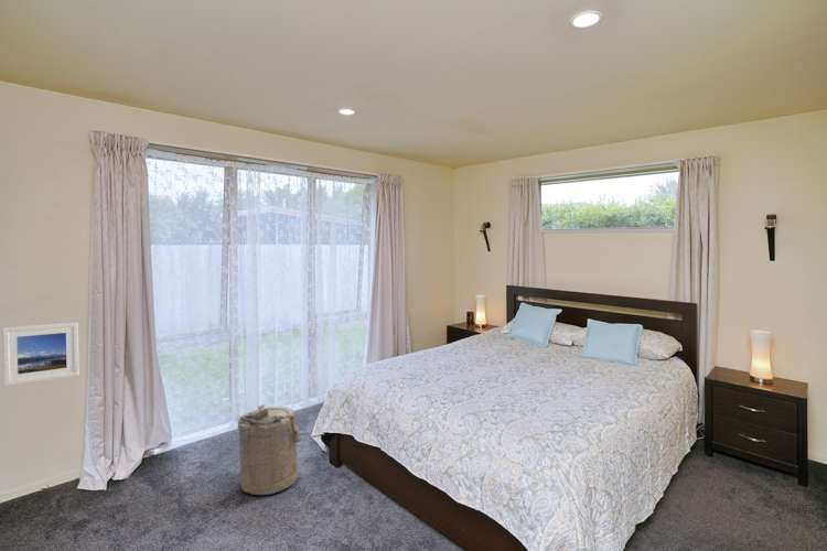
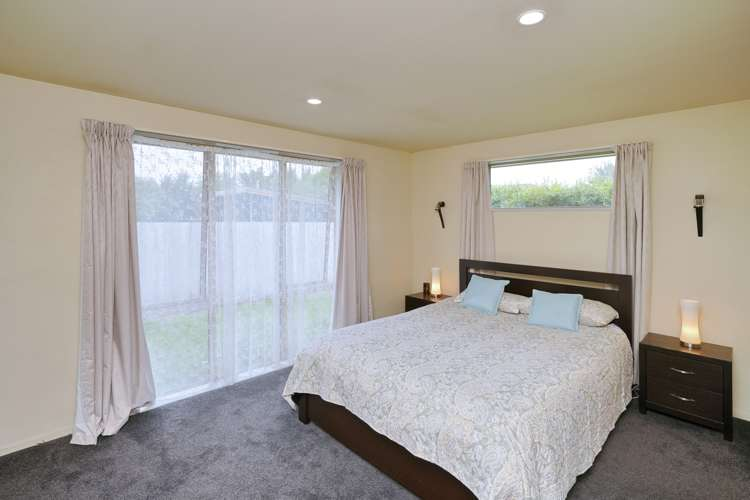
- laundry hamper [237,403,311,496]
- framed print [1,322,80,387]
